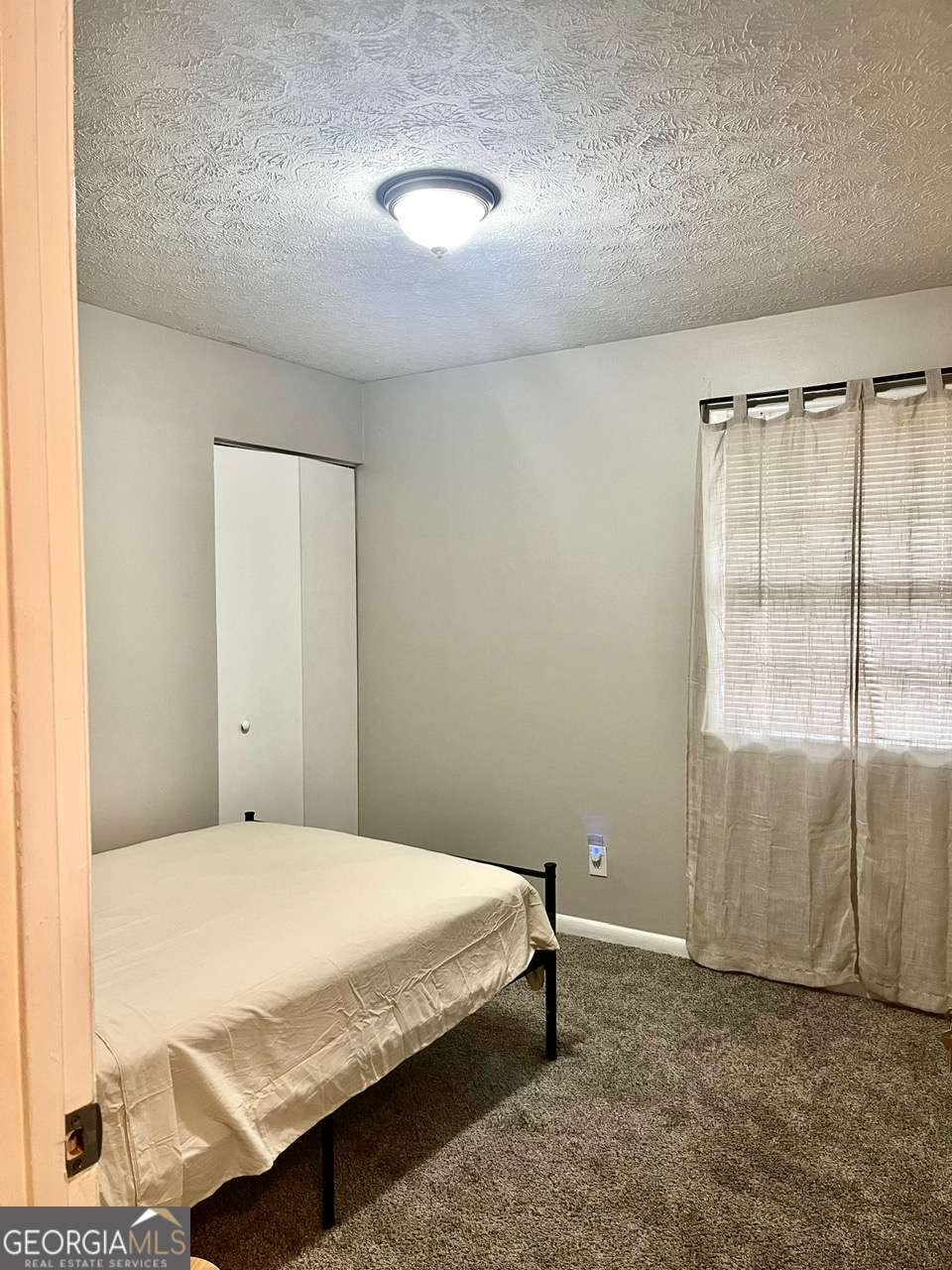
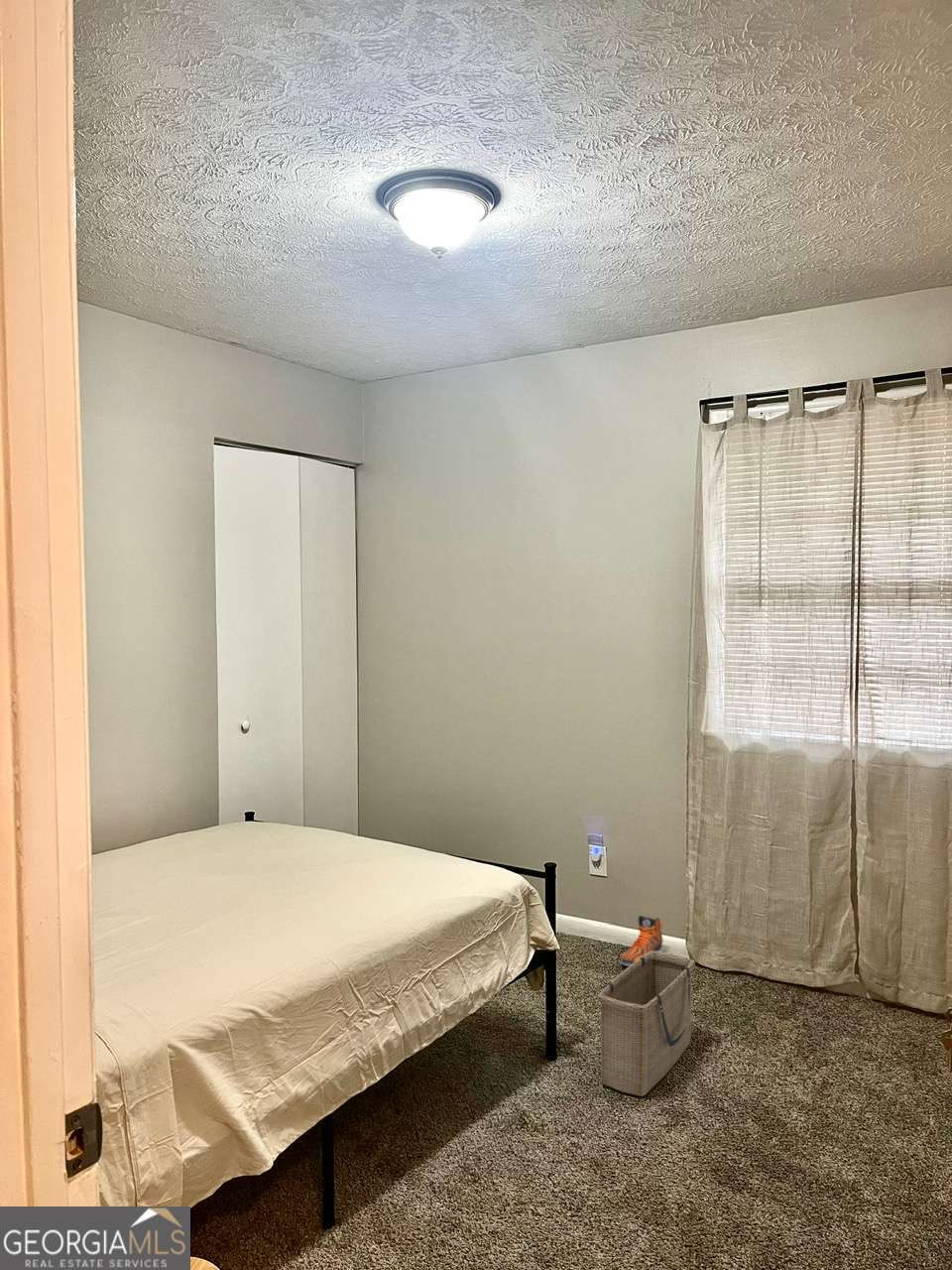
+ basket [596,951,696,1097]
+ sneaker [620,915,664,967]
